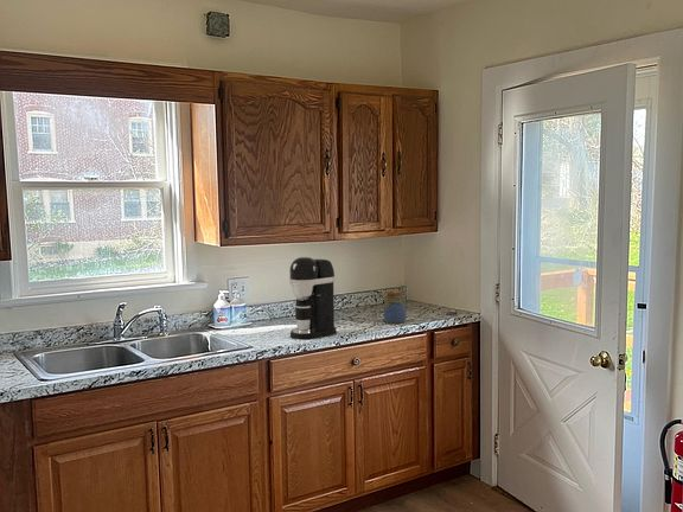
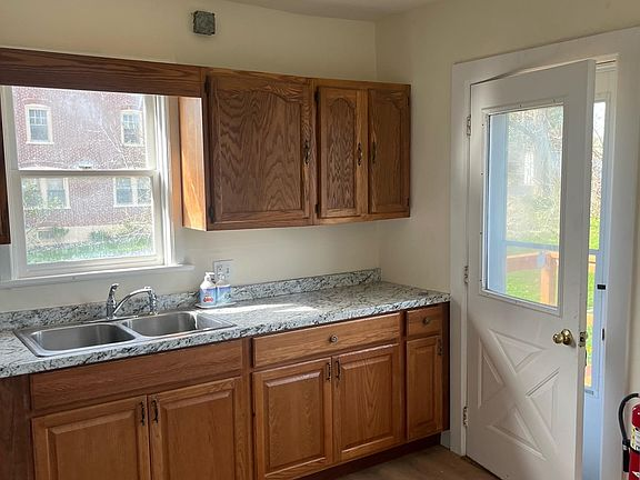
- coffee maker [288,256,338,340]
- jar [383,289,407,325]
